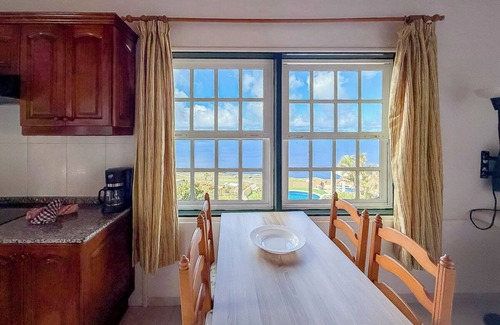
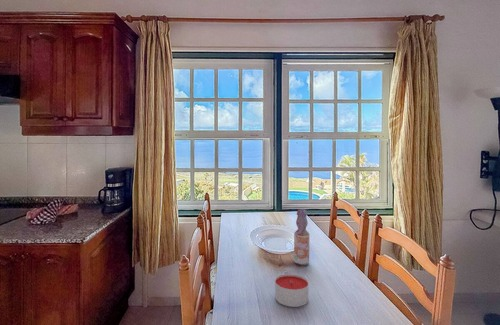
+ candle [274,273,309,308]
+ bottle [293,208,311,266]
